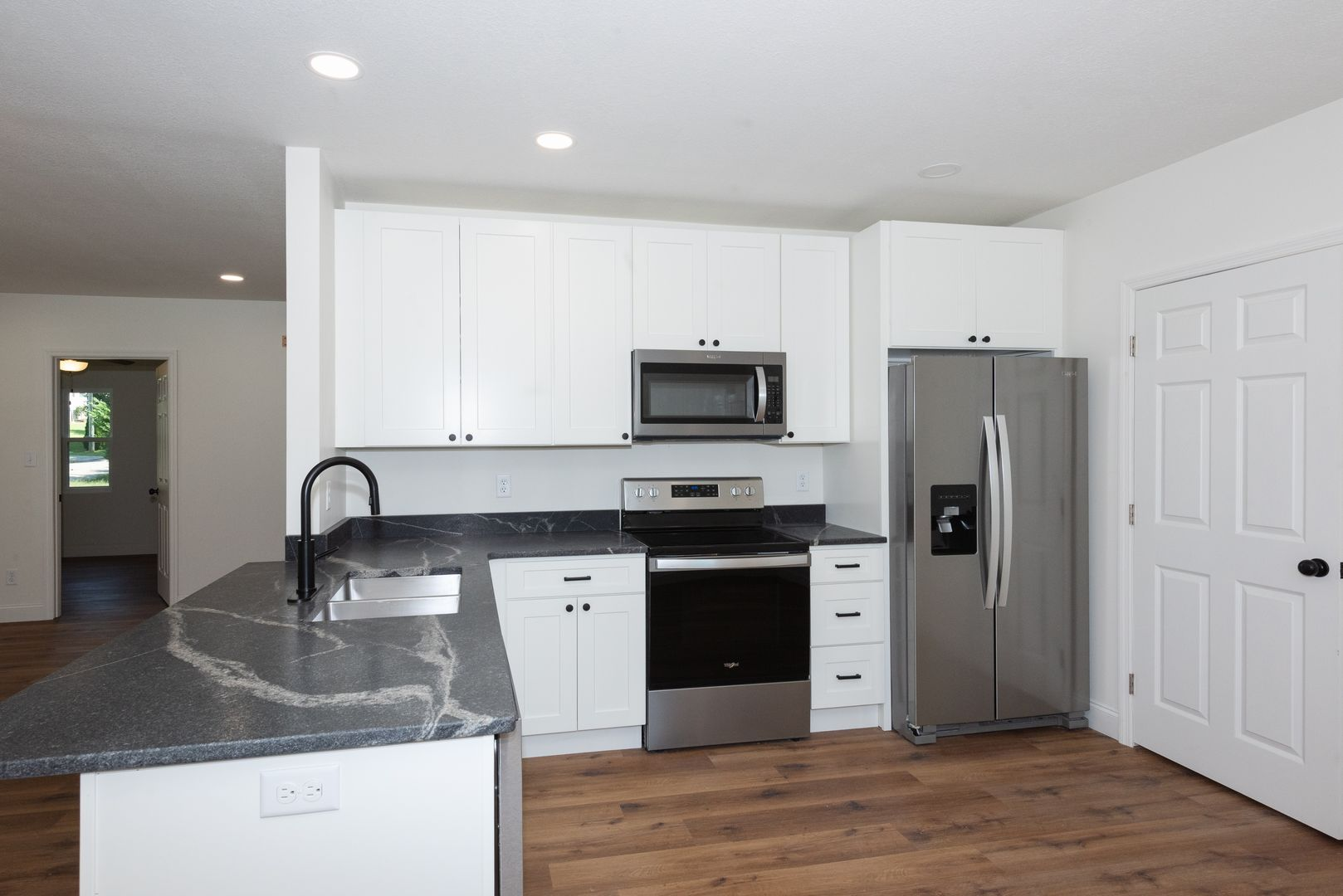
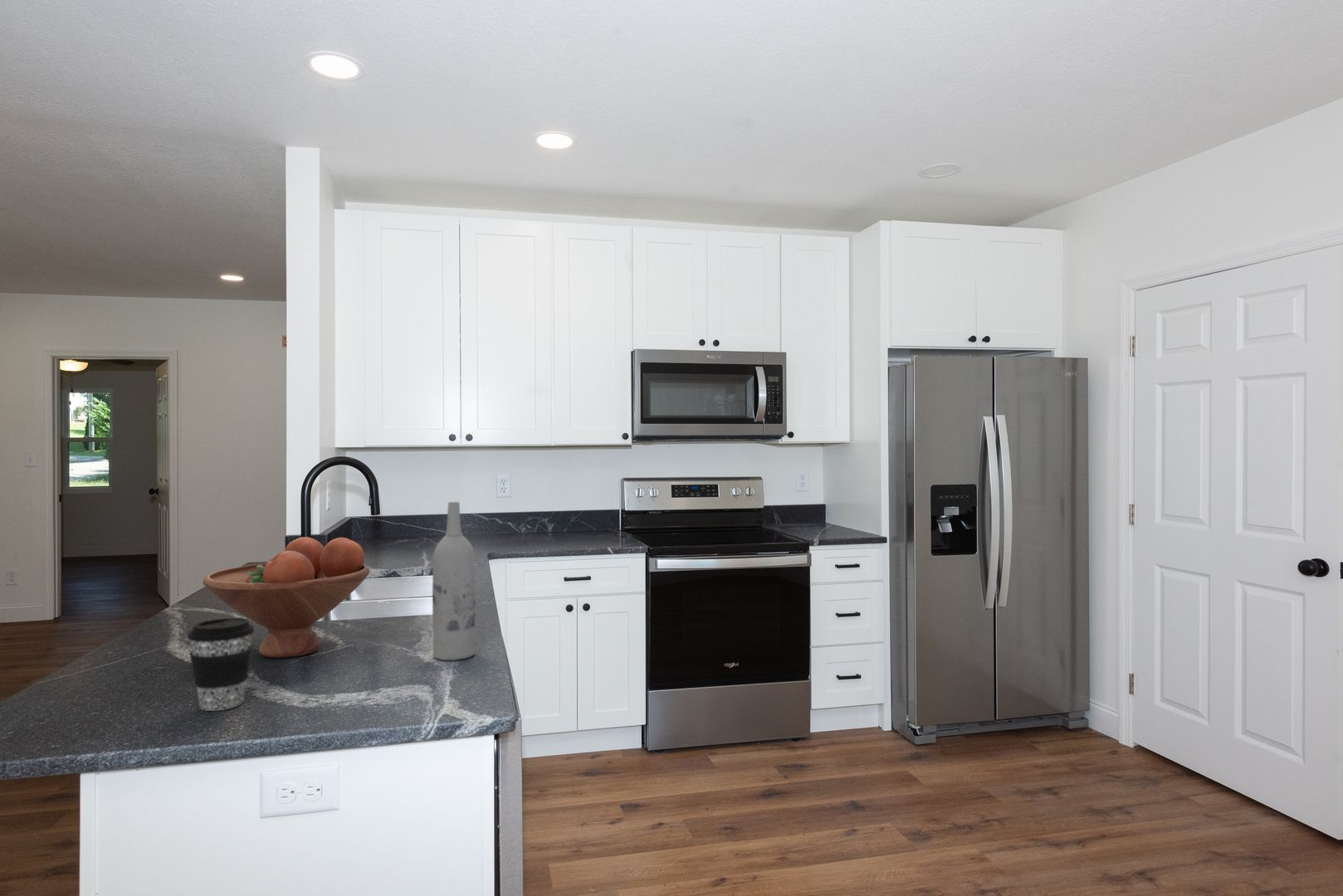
+ coffee cup [187,617,255,712]
+ fruit bowl [202,536,371,659]
+ wine bottle [432,501,476,661]
